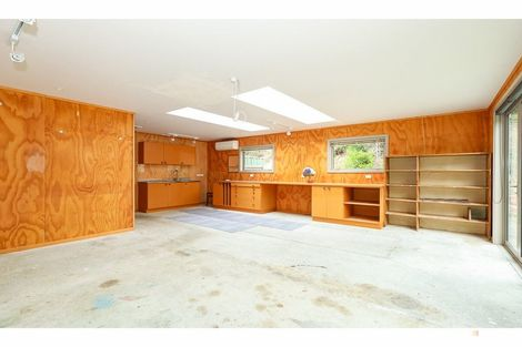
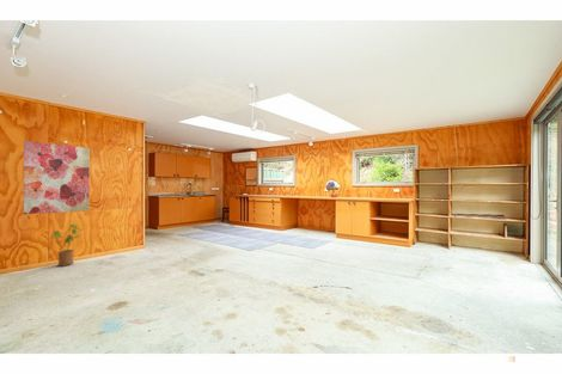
+ house plant [50,222,81,268]
+ wall art [23,140,91,215]
